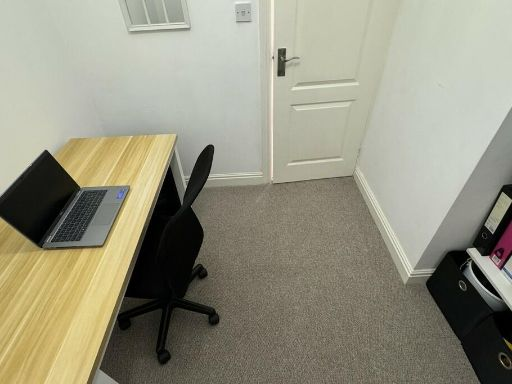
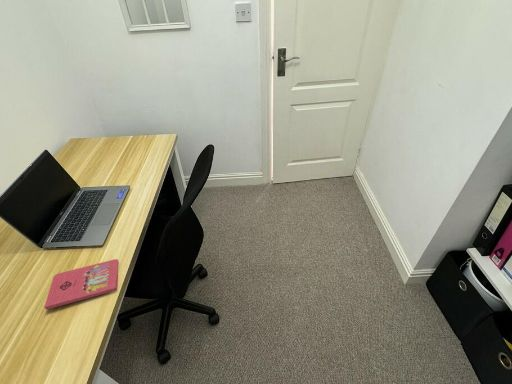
+ notebook [44,258,119,310]
